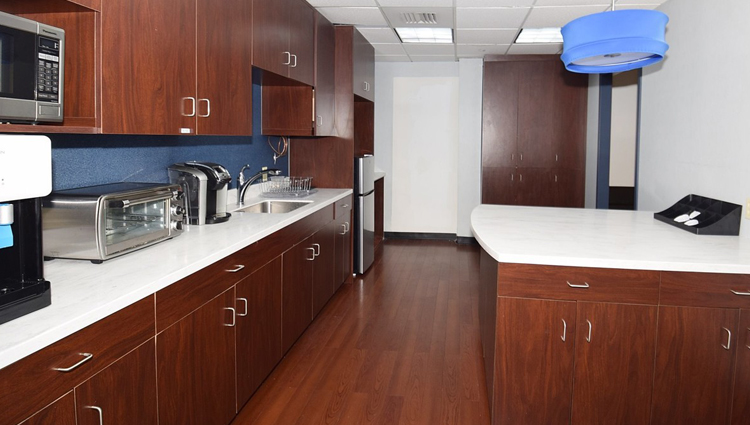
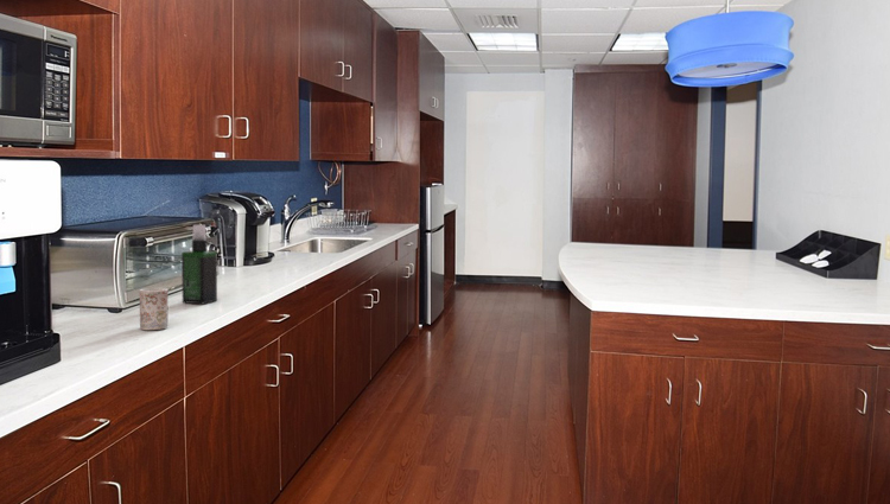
+ spray bottle [180,224,218,305]
+ mug [139,287,170,331]
